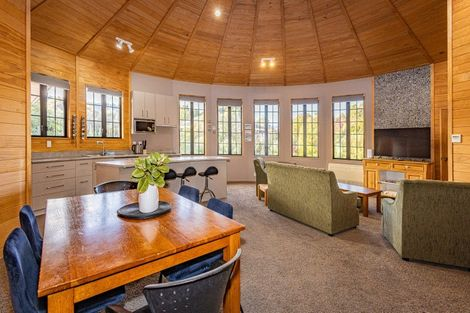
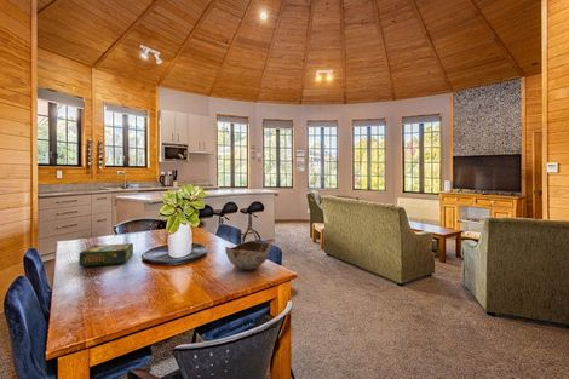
+ bowl [224,240,271,272]
+ board game [79,242,134,268]
